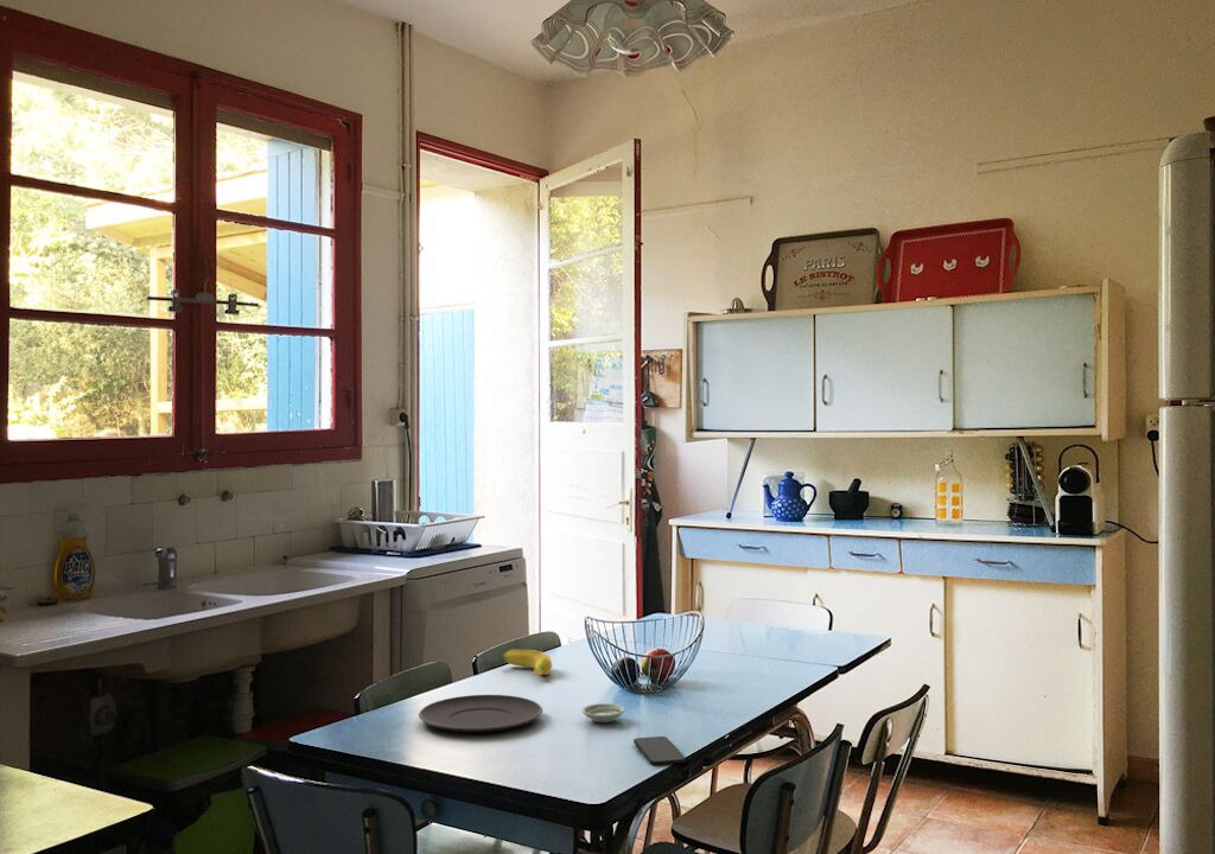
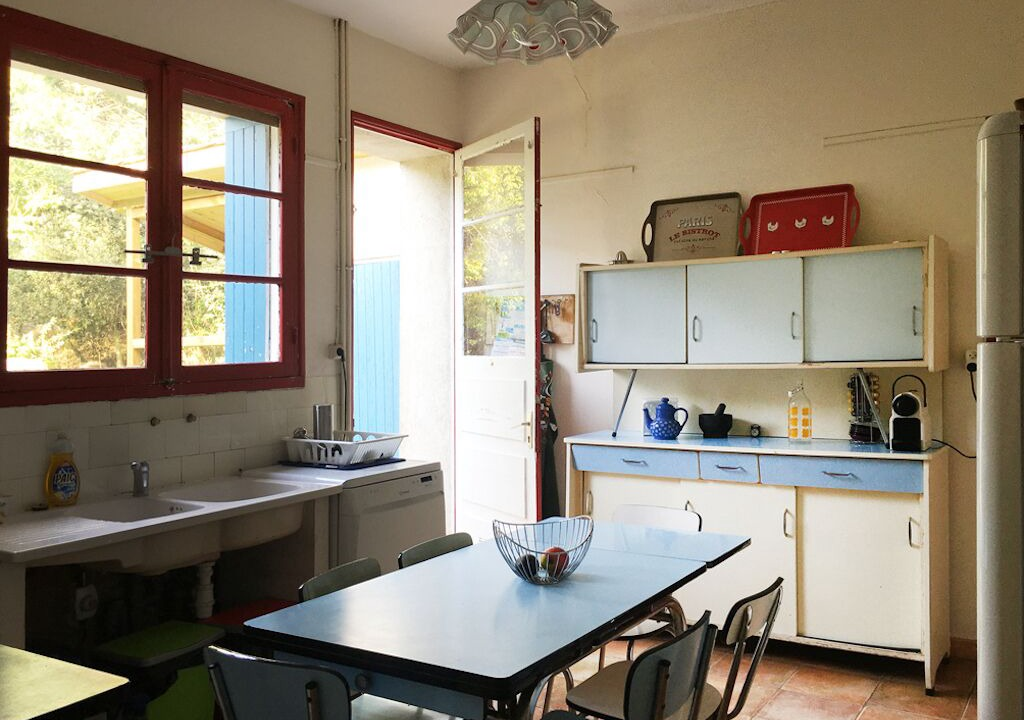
- smartphone [632,735,687,766]
- banana [501,648,553,676]
- saucer [581,702,625,724]
- plate [418,694,543,733]
